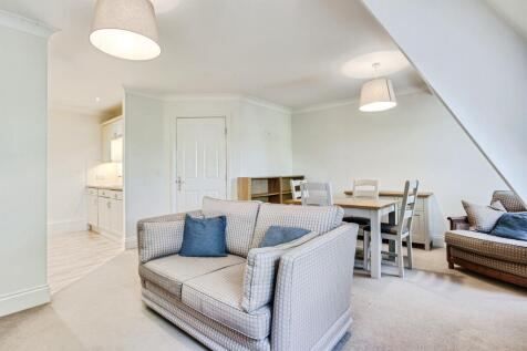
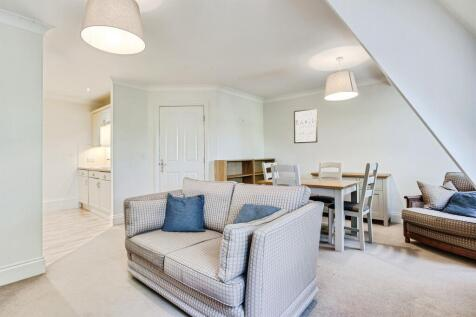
+ wall art [293,107,318,144]
